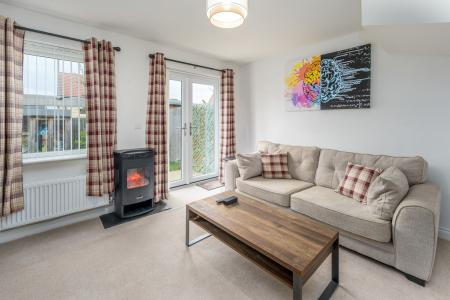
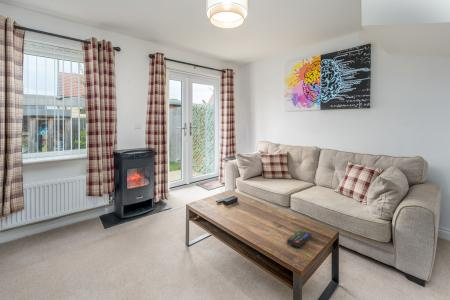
+ remote control [286,230,312,248]
